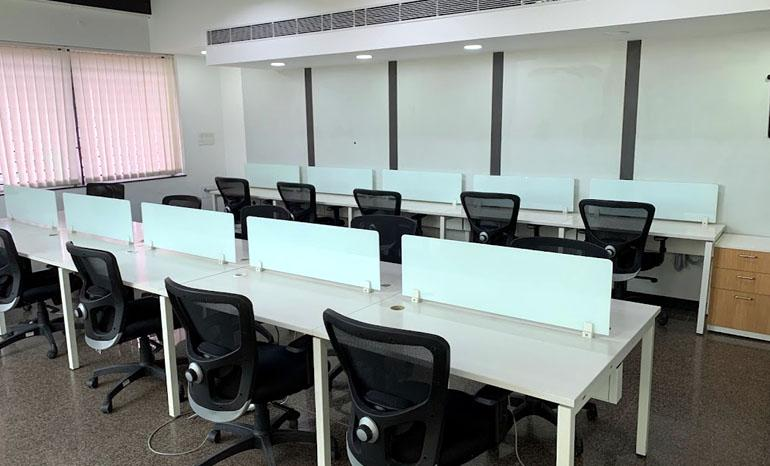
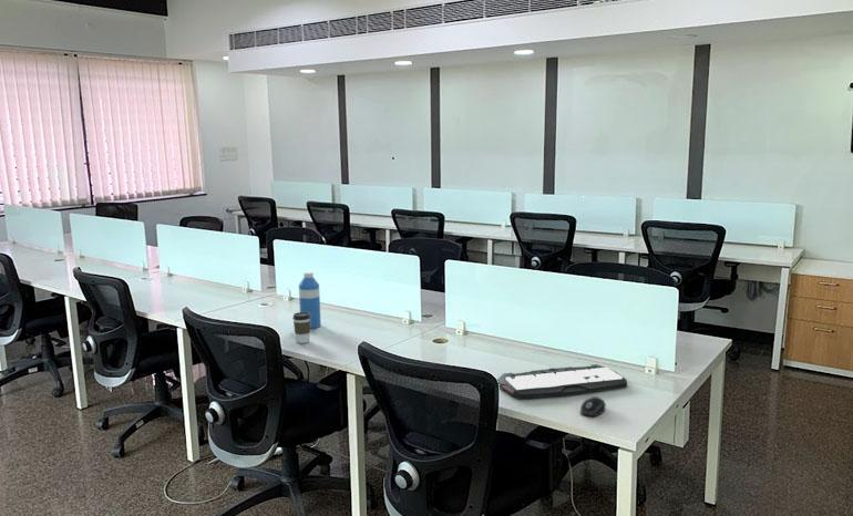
+ computer mouse [579,395,606,417]
+ coffee cup [291,311,311,344]
+ water bottle [298,271,322,329]
+ keyboard [496,363,628,399]
